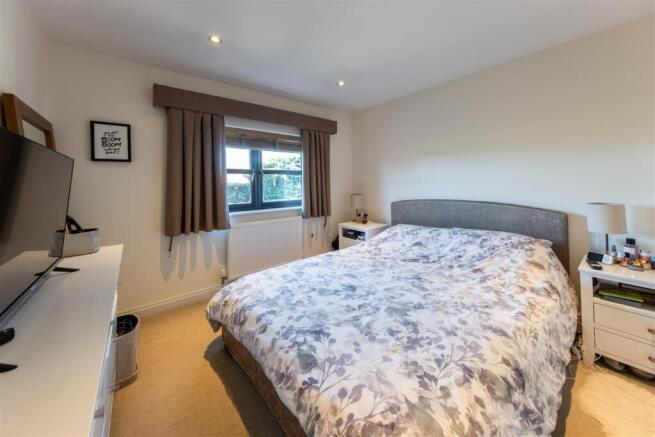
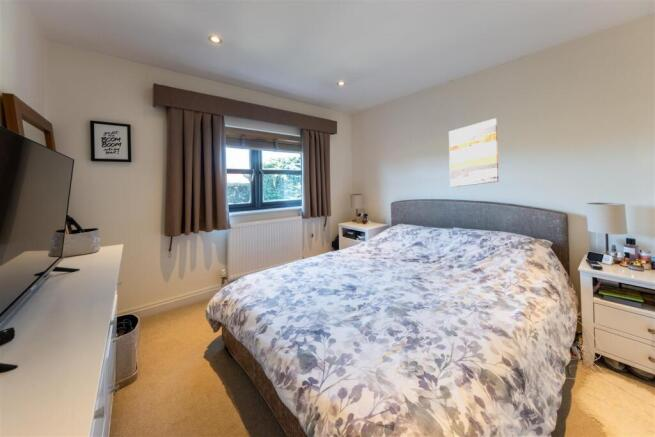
+ wall art [448,117,500,188]
